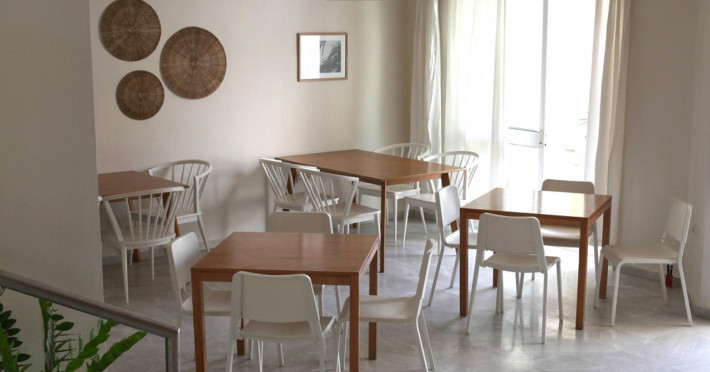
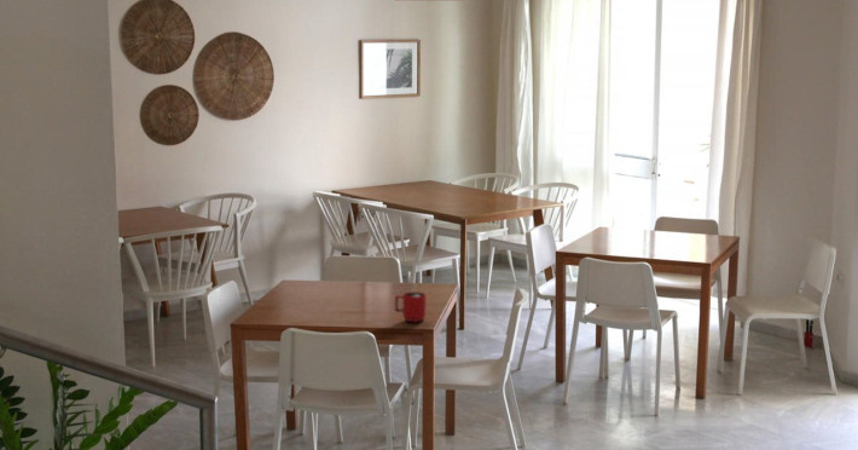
+ mug [394,292,428,323]
